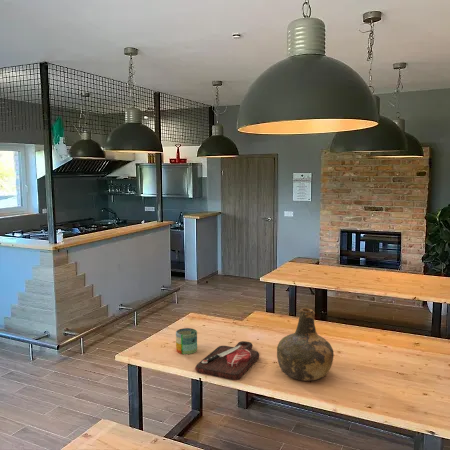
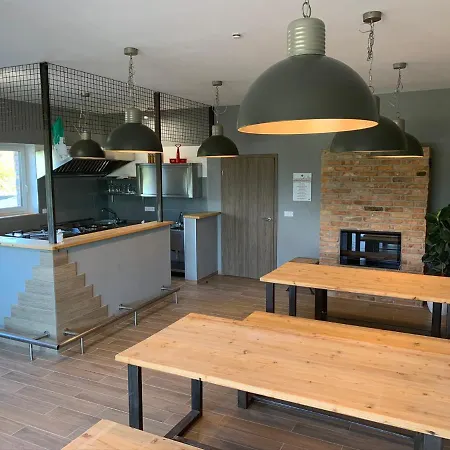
- cutting board [194,340,260,381]
- mug [175,327,198,355]
- bottle [276,307,335,382]
